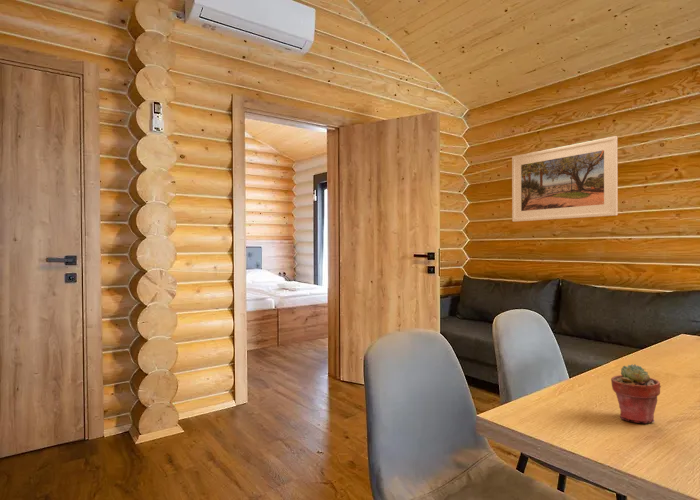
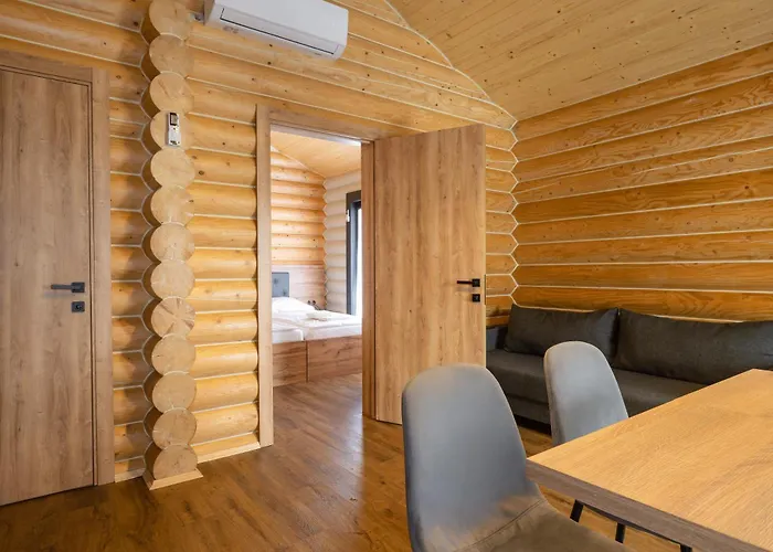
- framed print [511,135,619,223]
- potted succulent [610,363,662,424]
